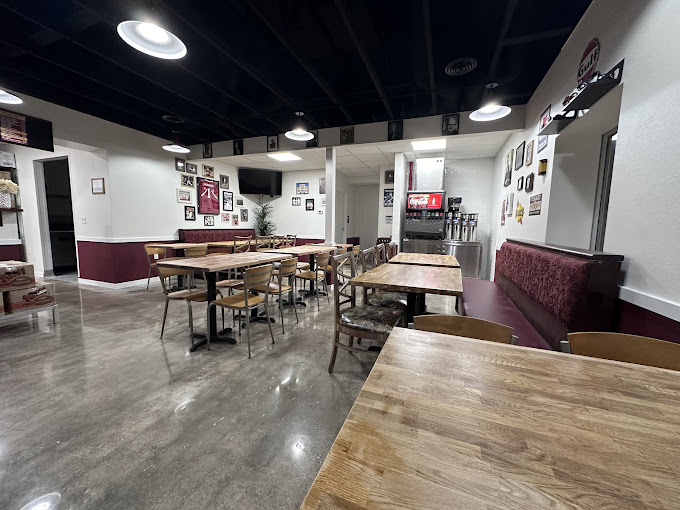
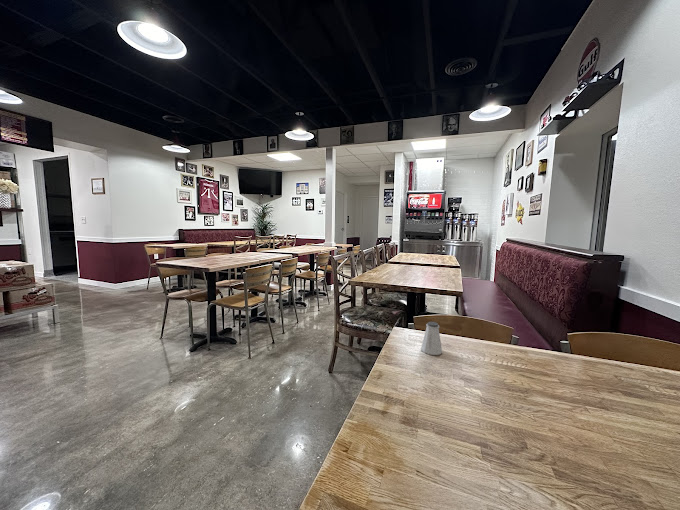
+ saltshaker [420,321,443,356]
